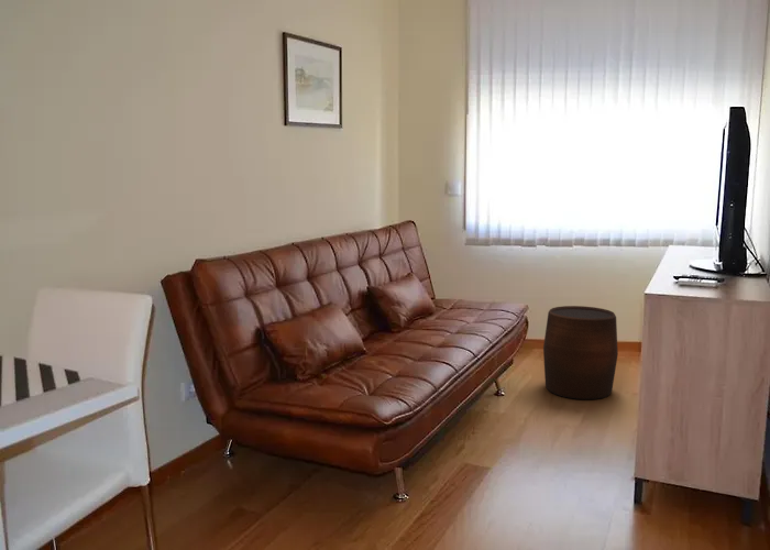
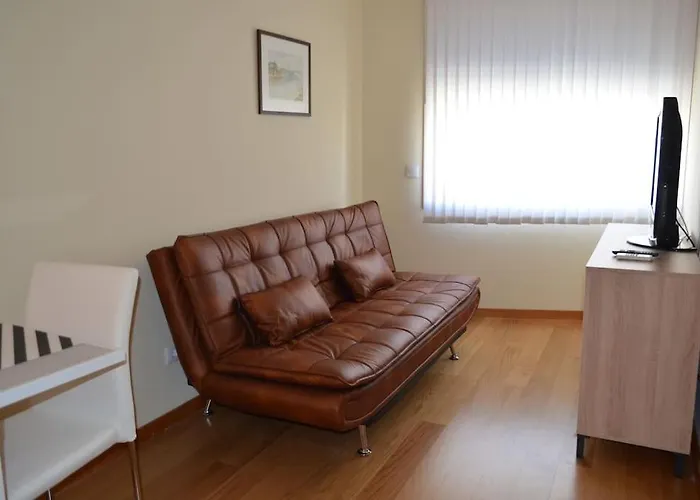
- stool [542,305,619,400]
